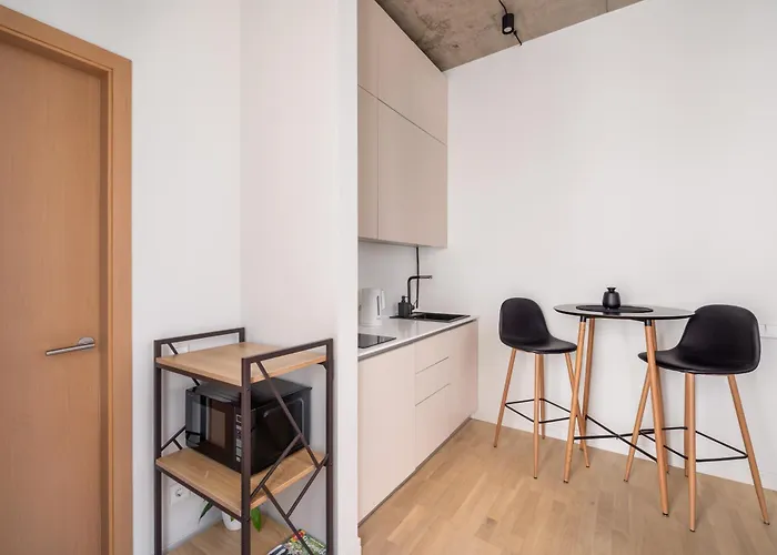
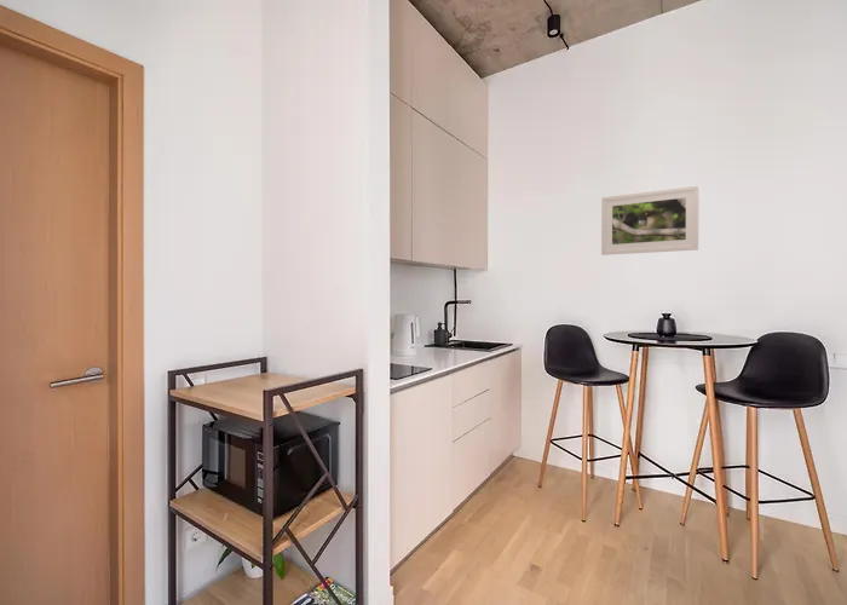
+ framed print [600,184,701,257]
